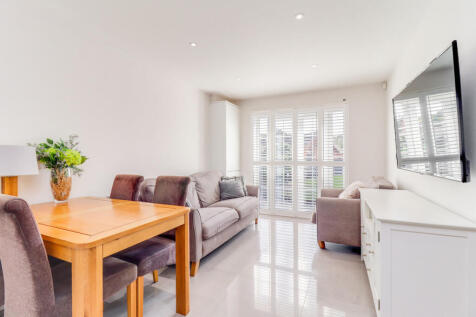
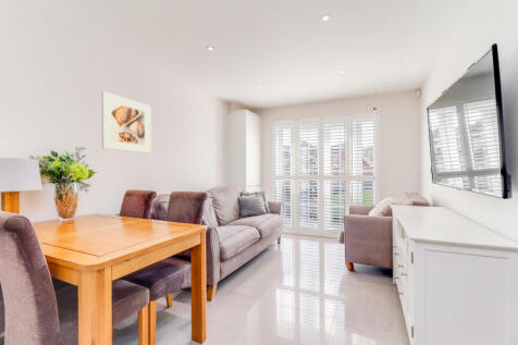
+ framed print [101,90,152,155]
